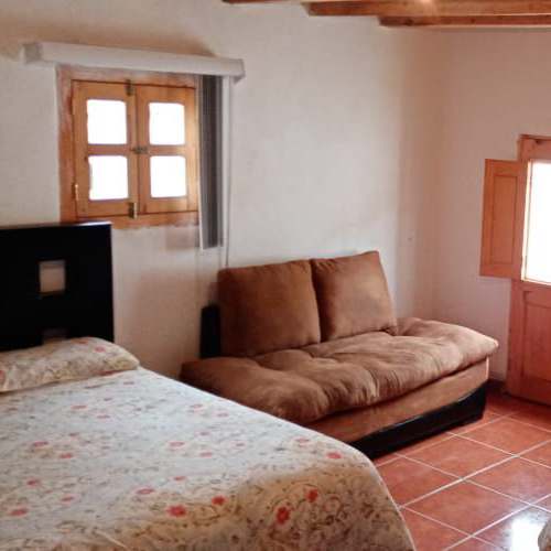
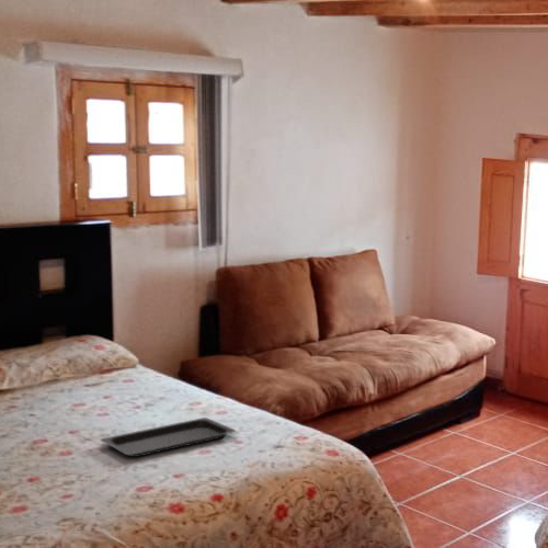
+ serving tray [100,416,237,458]
